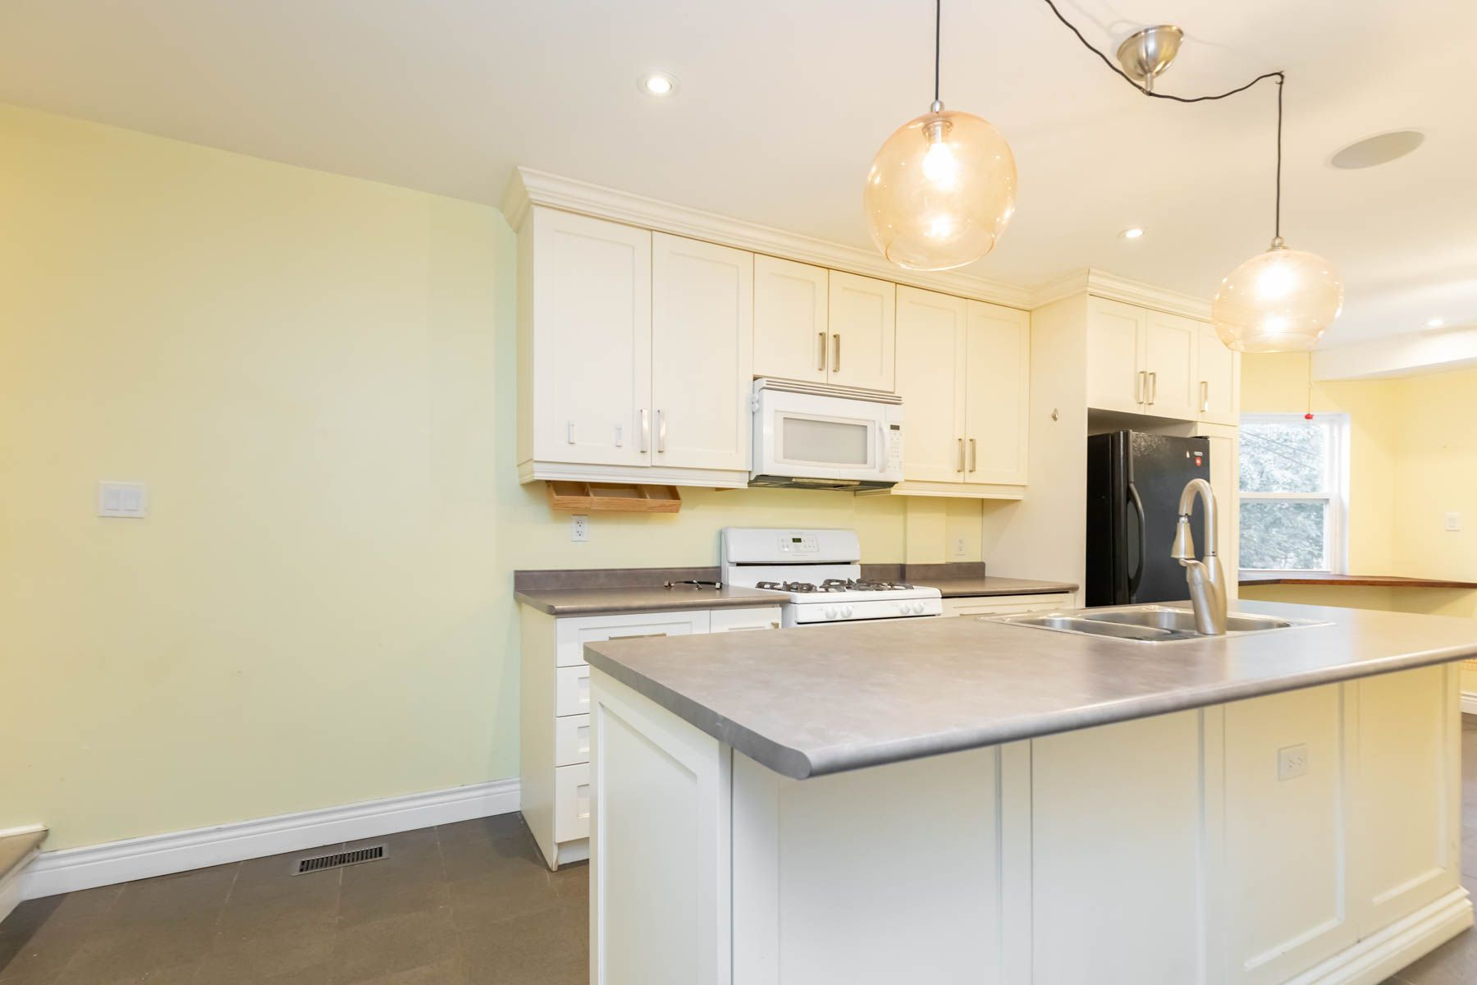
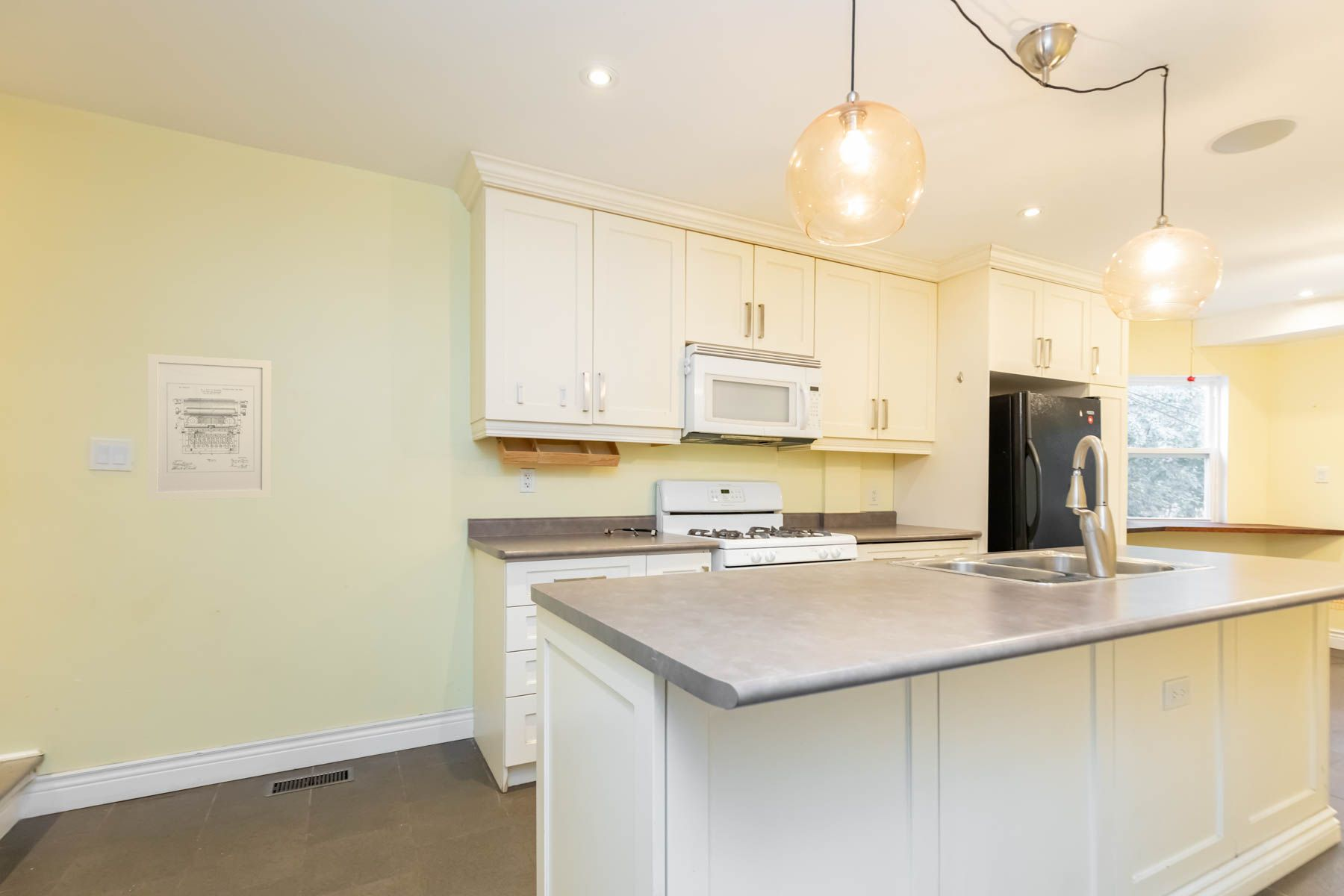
+ wall art [146,353,273,501]
